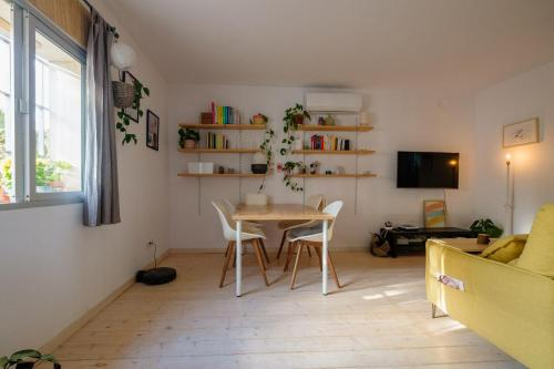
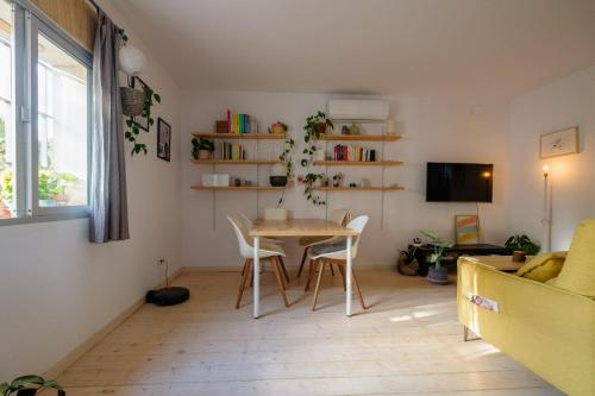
+ potted plant [418,230,456,287]
